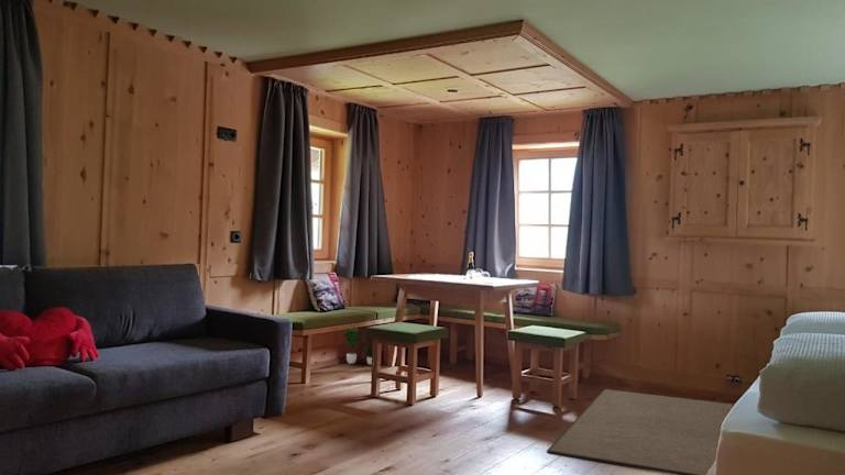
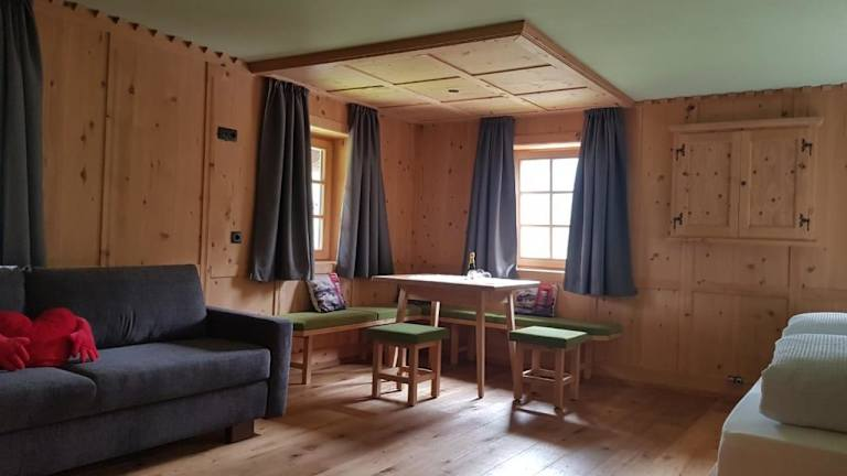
- rug [546,388,735,475]
- potted plant [343,328,373,366]
